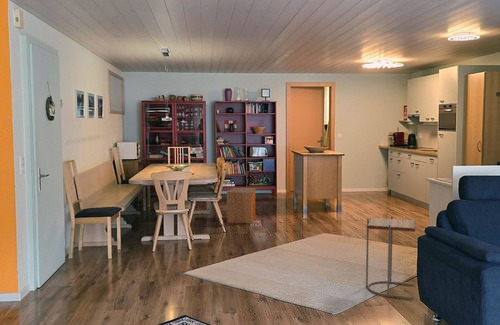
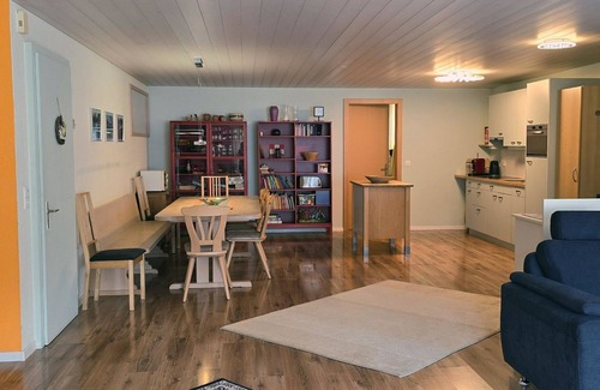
- side table [365,215,416,300]
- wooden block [226,187,256,224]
